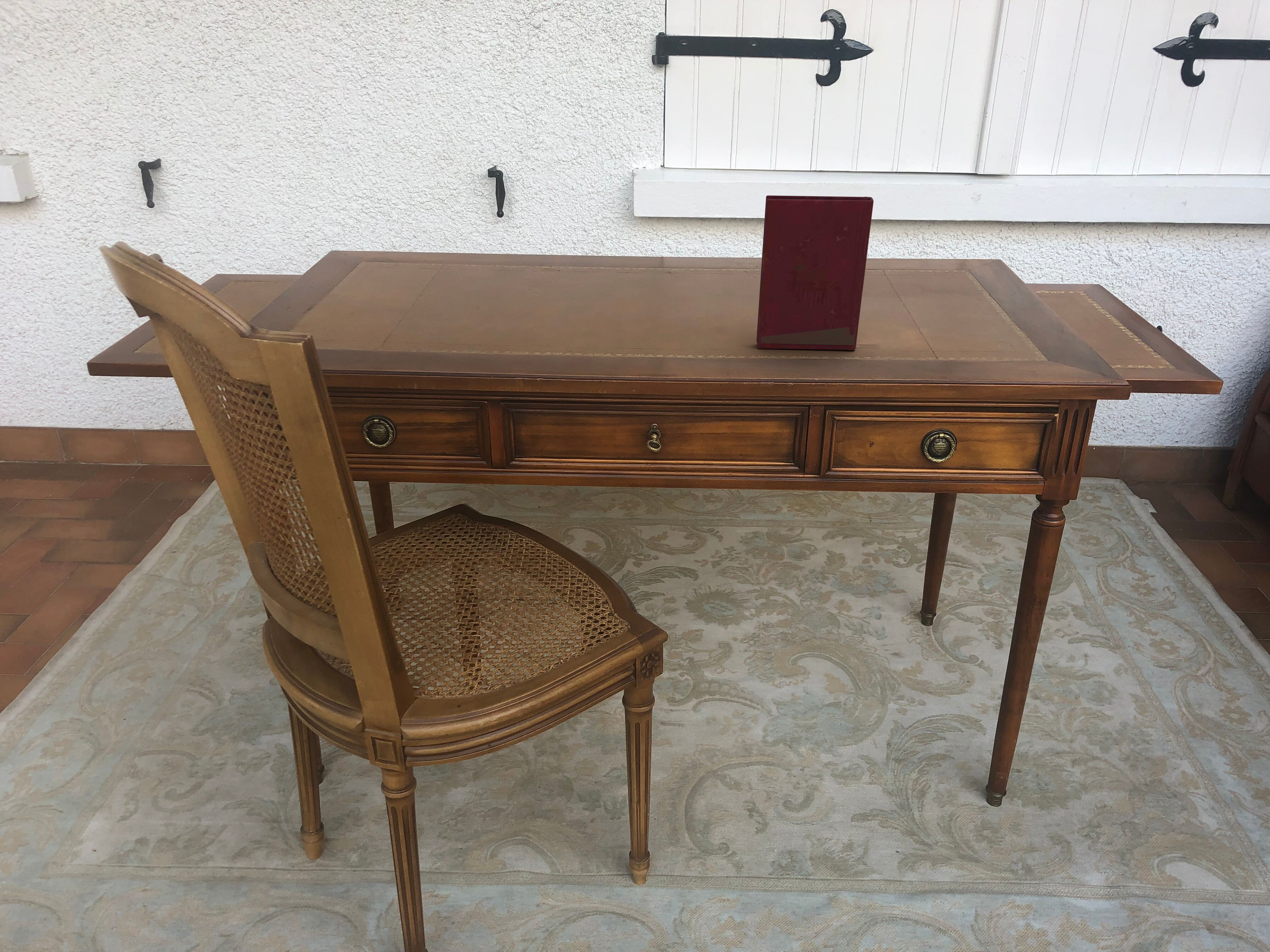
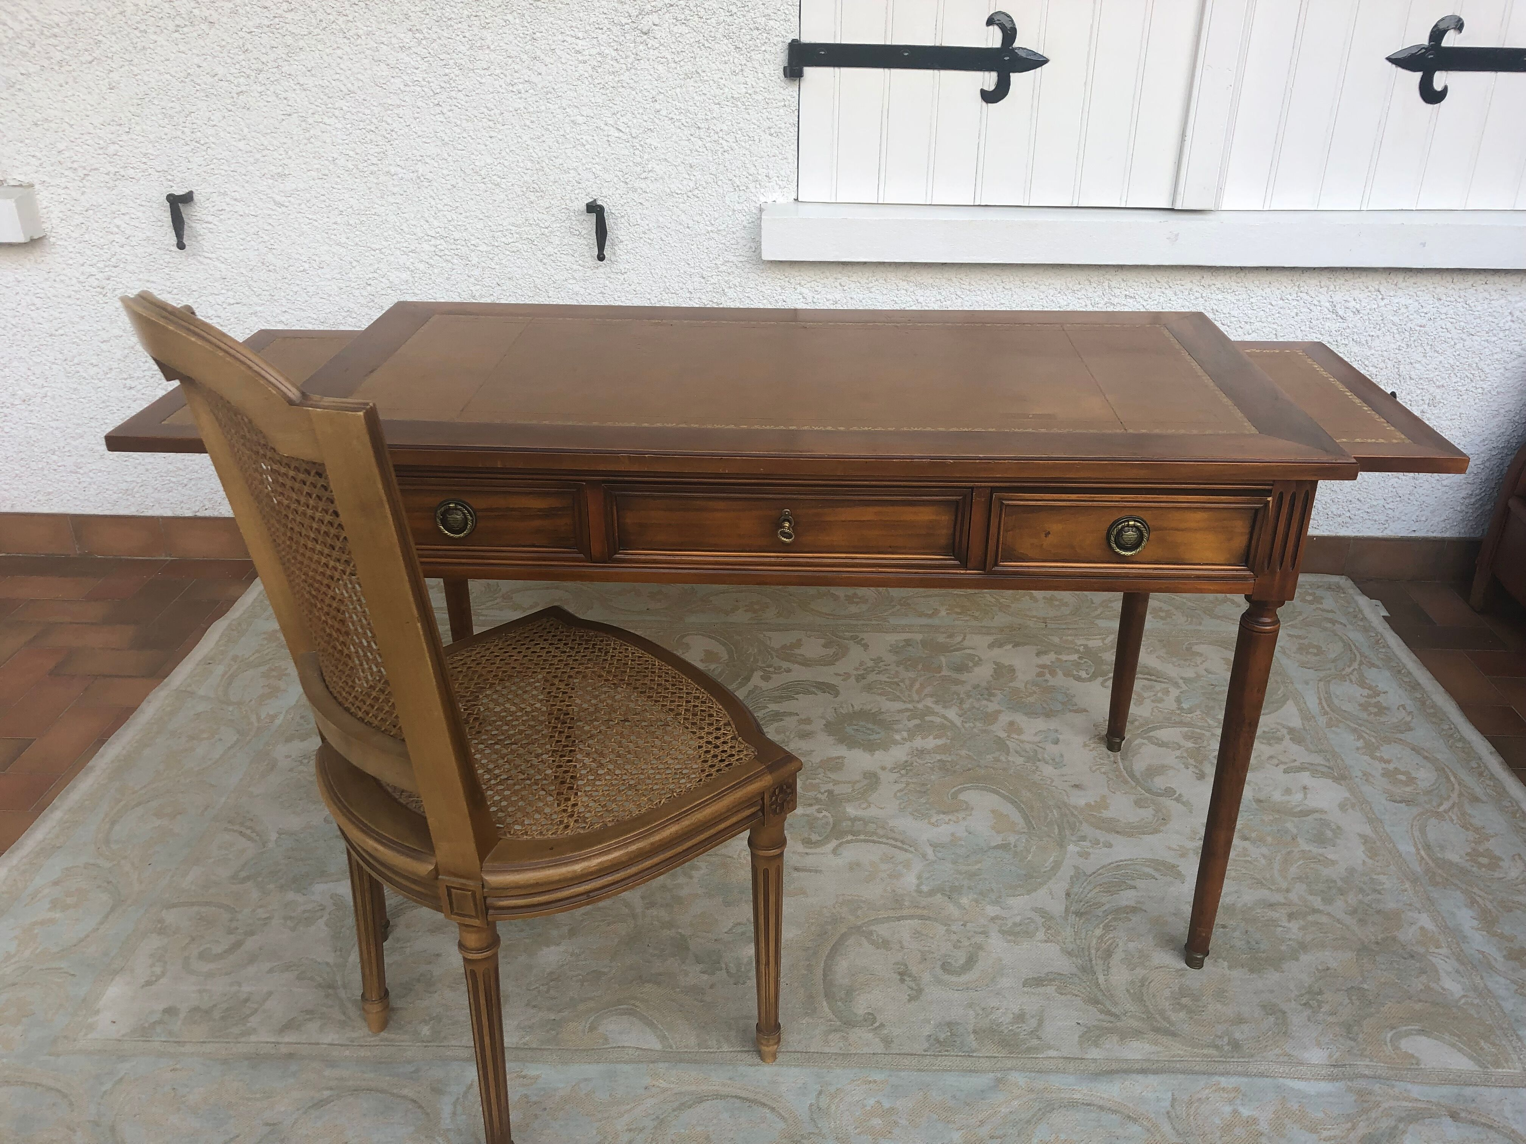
- book [756,195,874,351]
